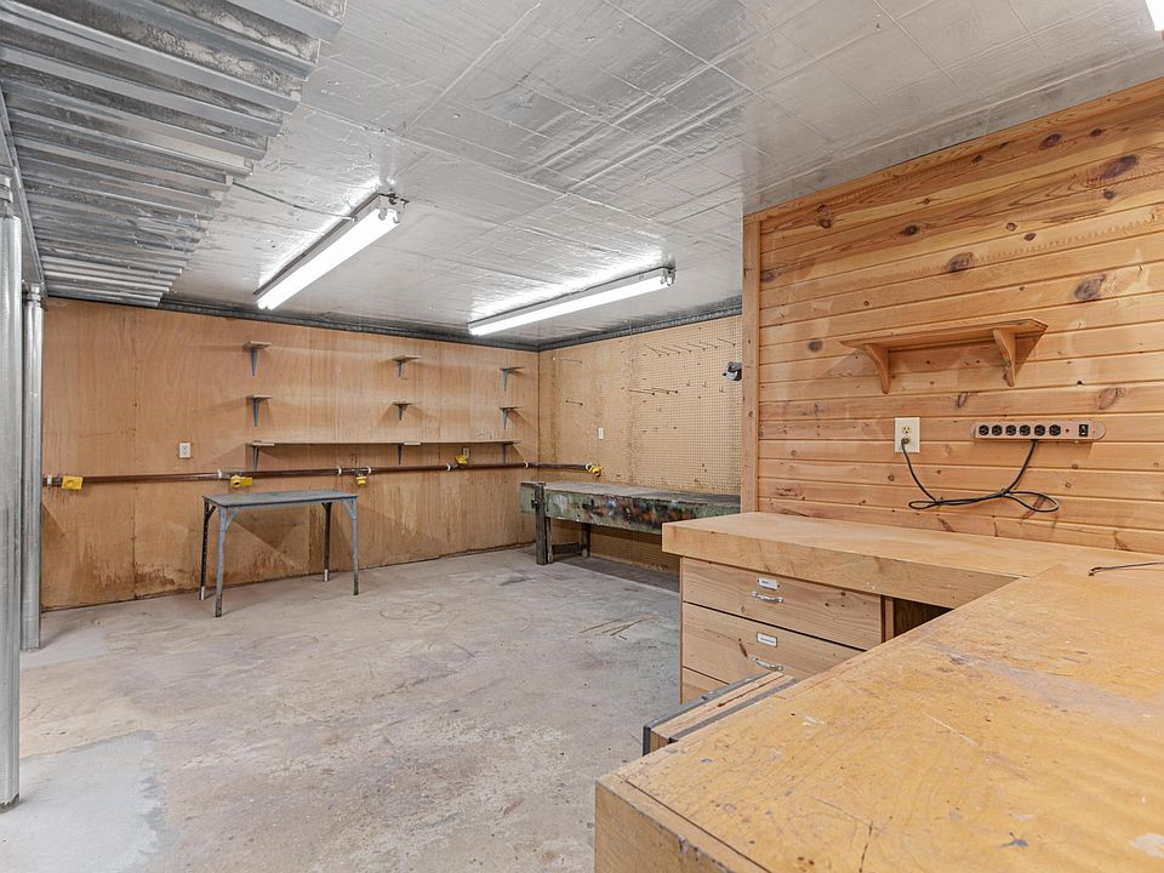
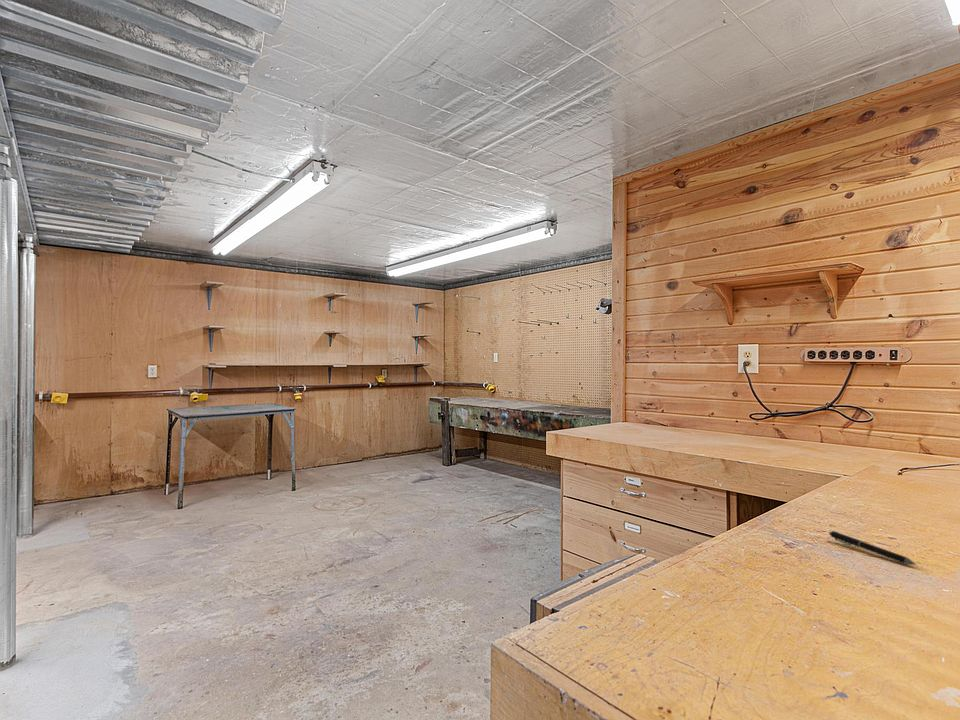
+ pen [828,530,918,566]
